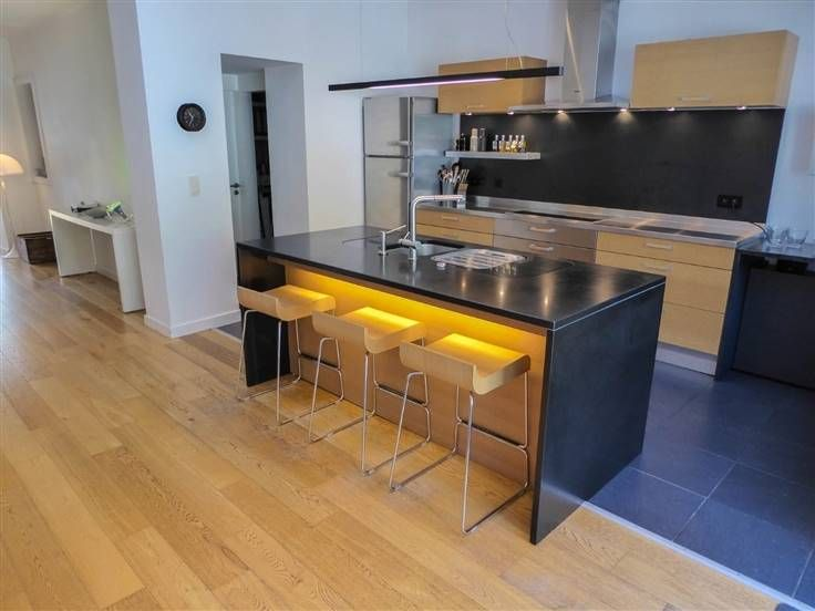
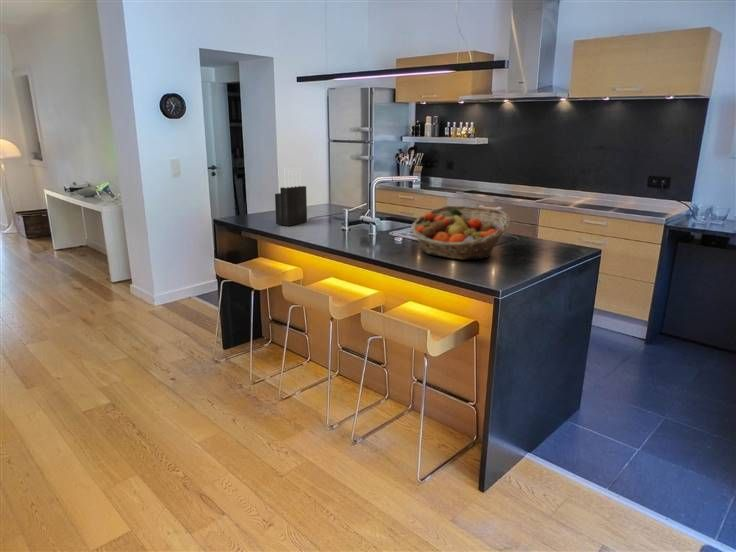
+ knife block [274,167,308,227]
+ fruit basket [410,205,511,261]
